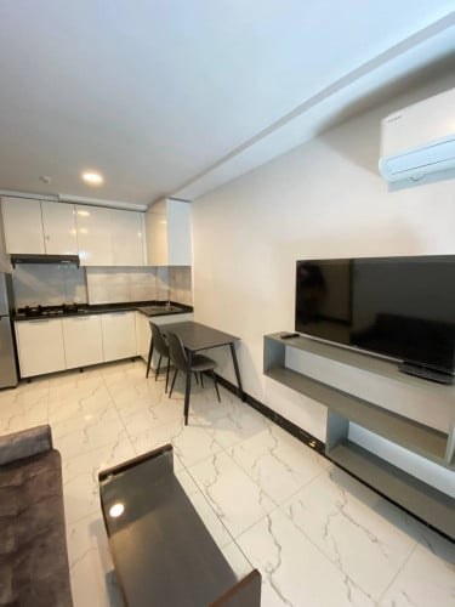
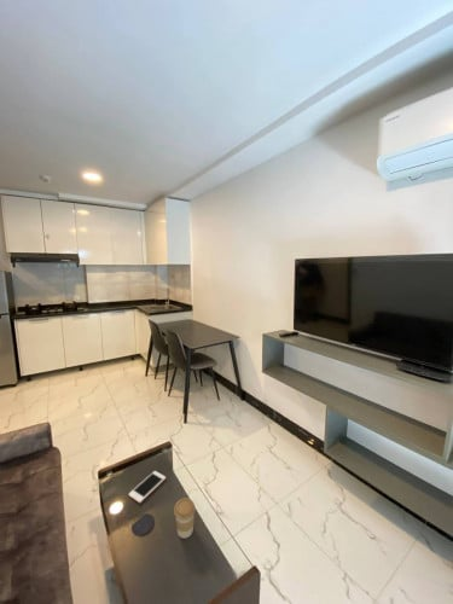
+ cell phone [128,470,167,504]
+ coaster [130,512,156,536]
+ coffee cup [173,496,197,539]
